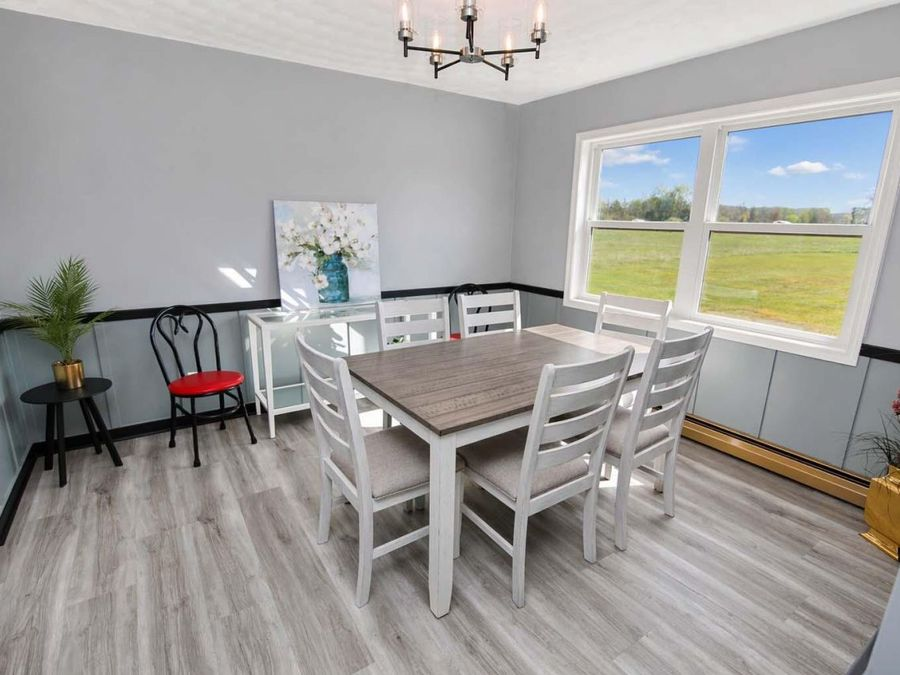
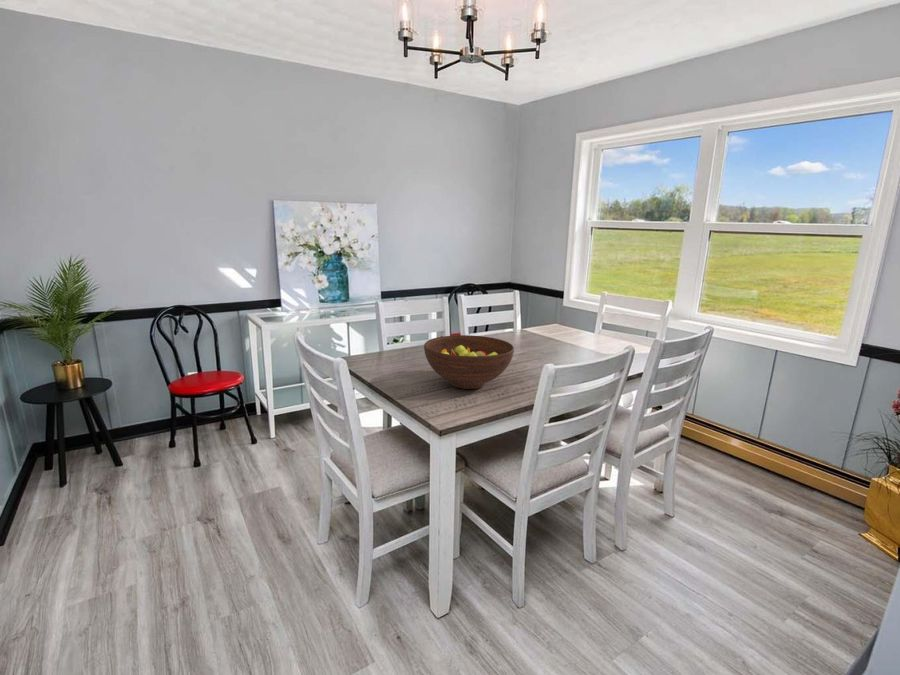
+ fruit bowl [423,334,515,390]
